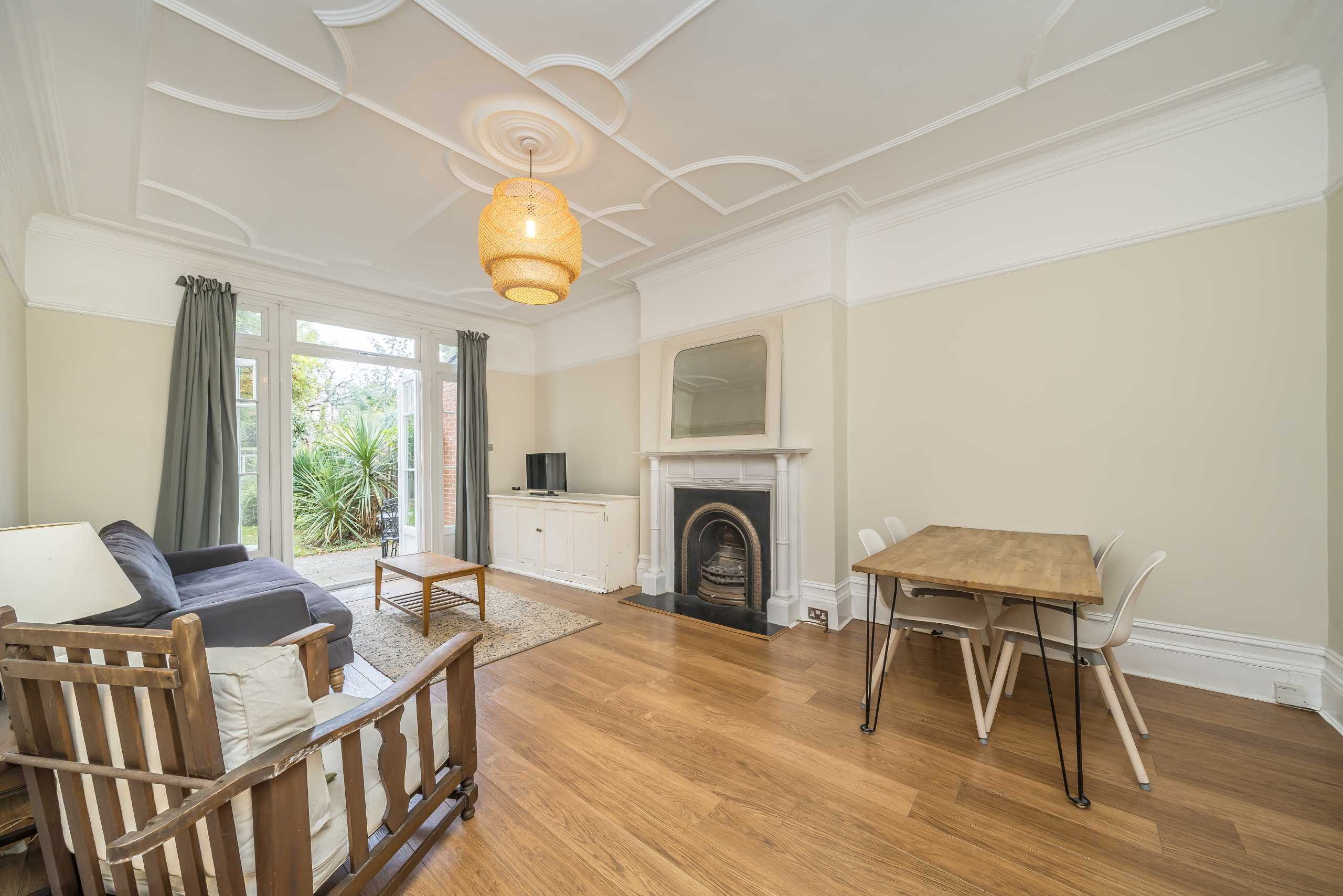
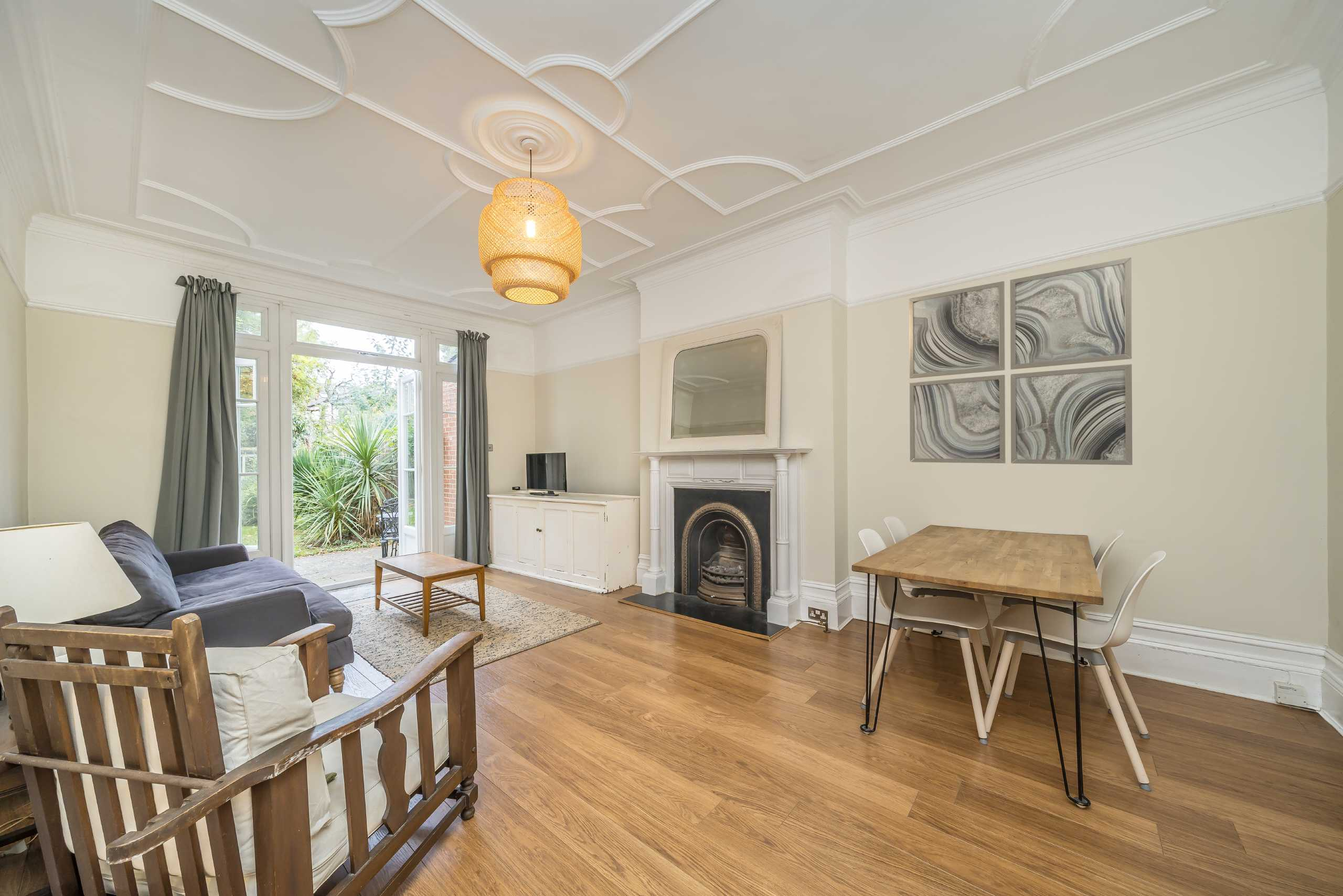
+ wall art [909,257,1133,465]
